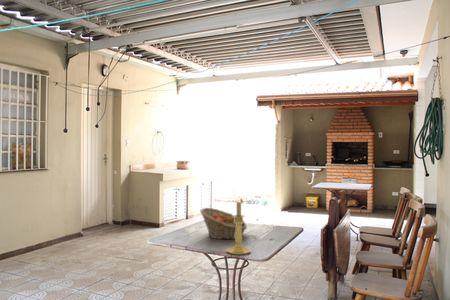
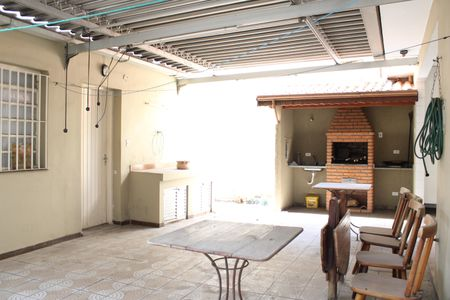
- candle holder [225,201,252,256]
- fruit basket [199,207,248,240]
